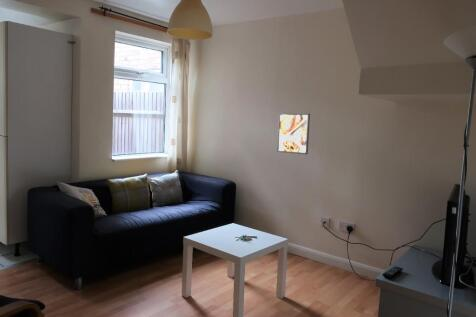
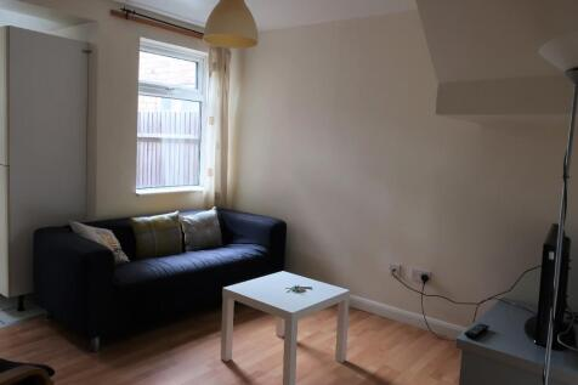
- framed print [276,112,311,155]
